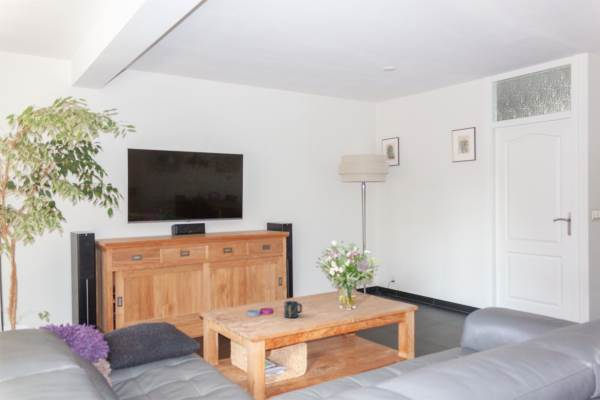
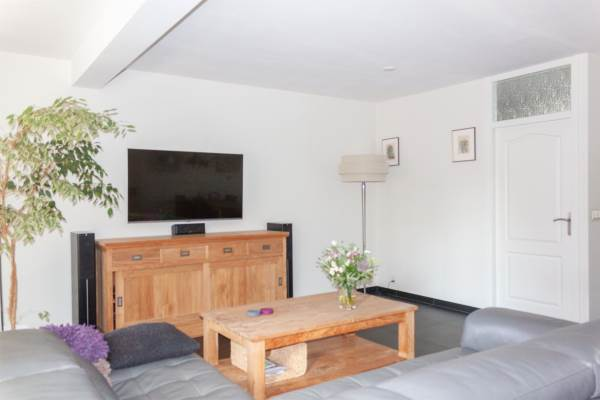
- cup [283,300,303,319]
